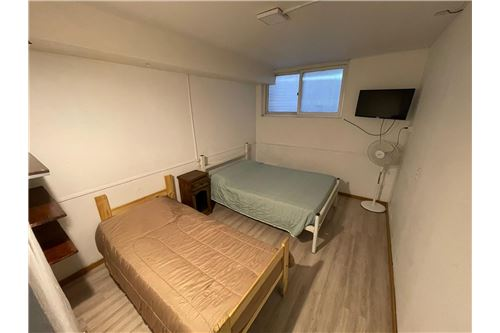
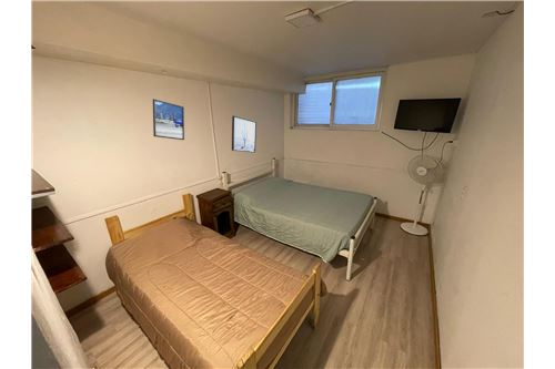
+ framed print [152,99,185,141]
+ wall art [231,115,258,154]
